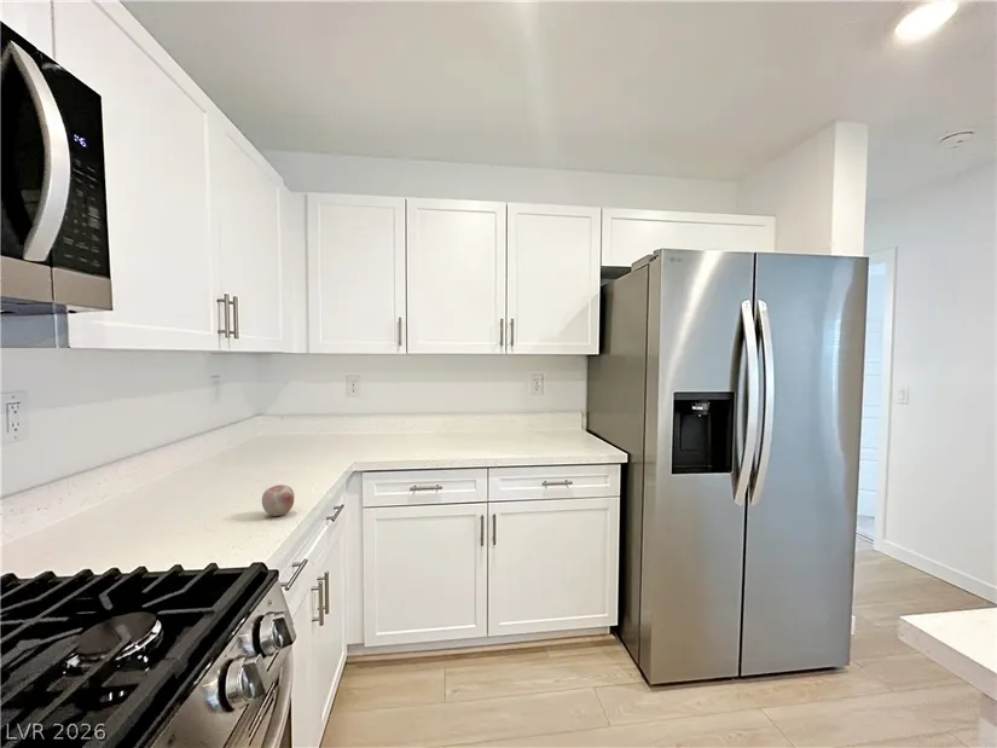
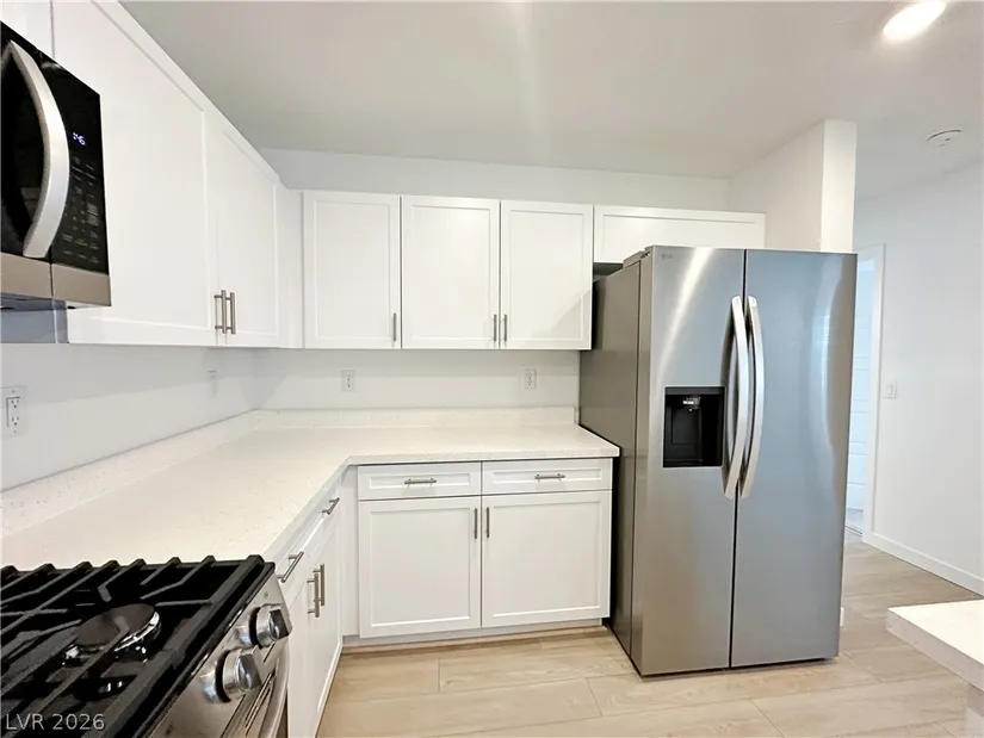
- apple [261,483,295,517]
